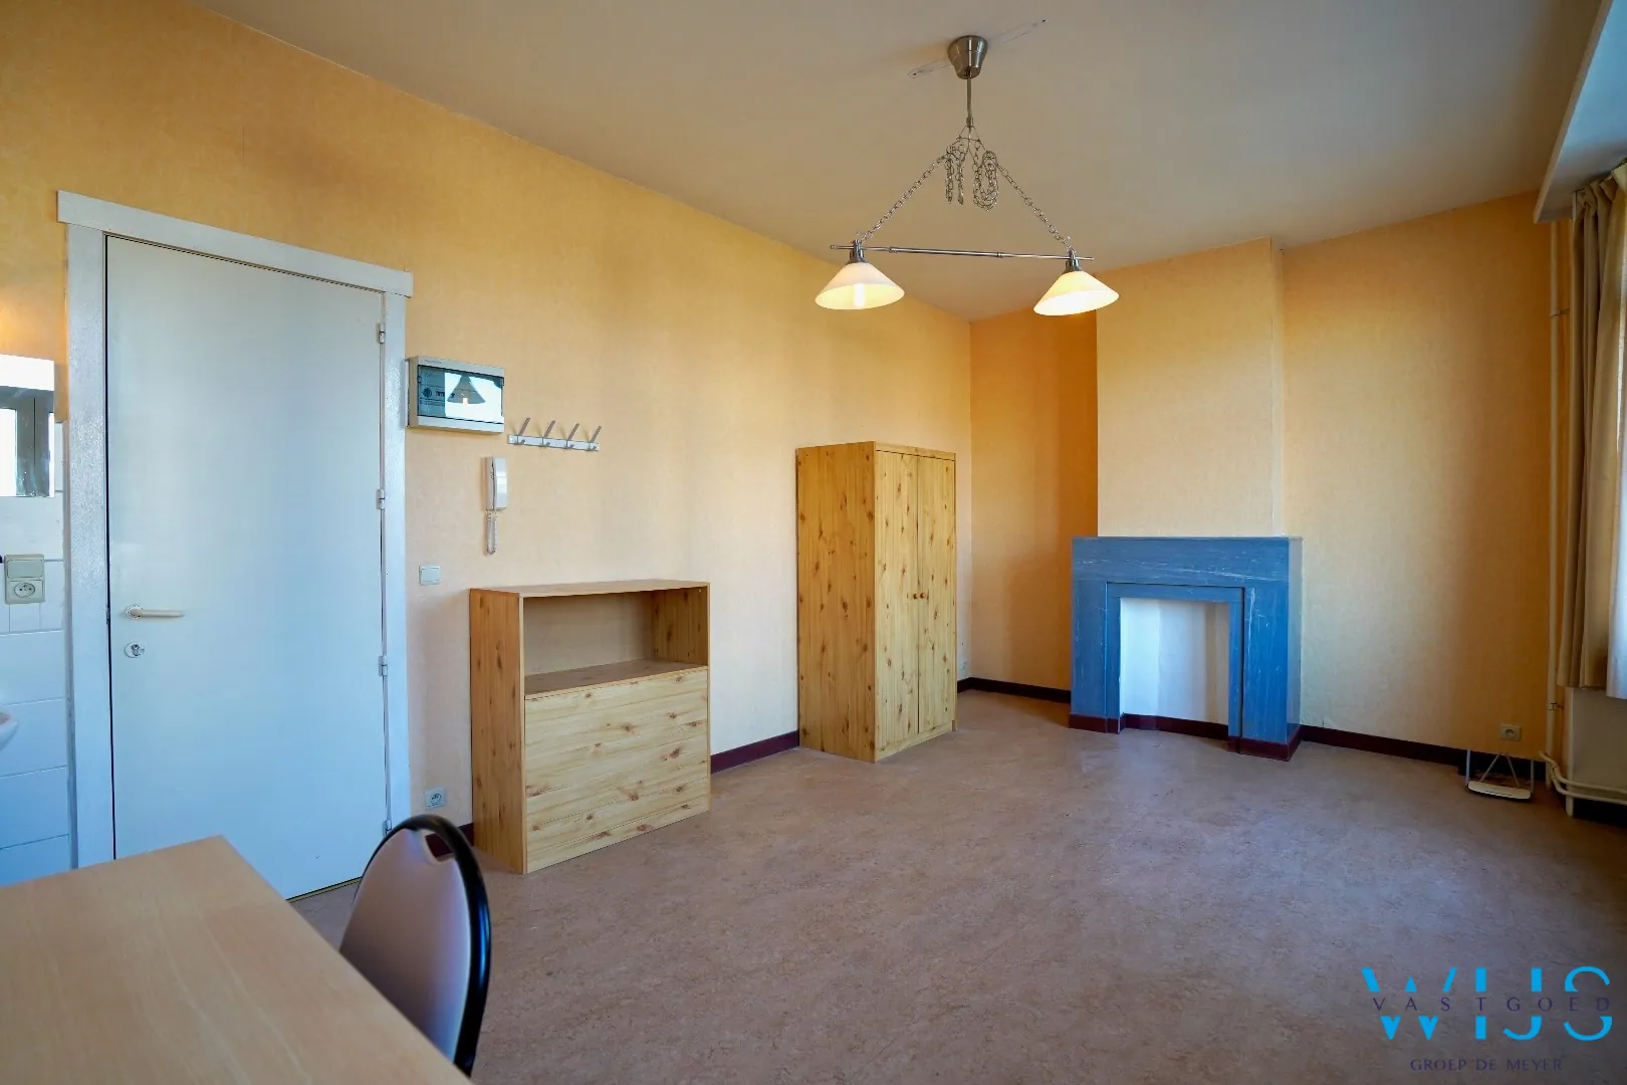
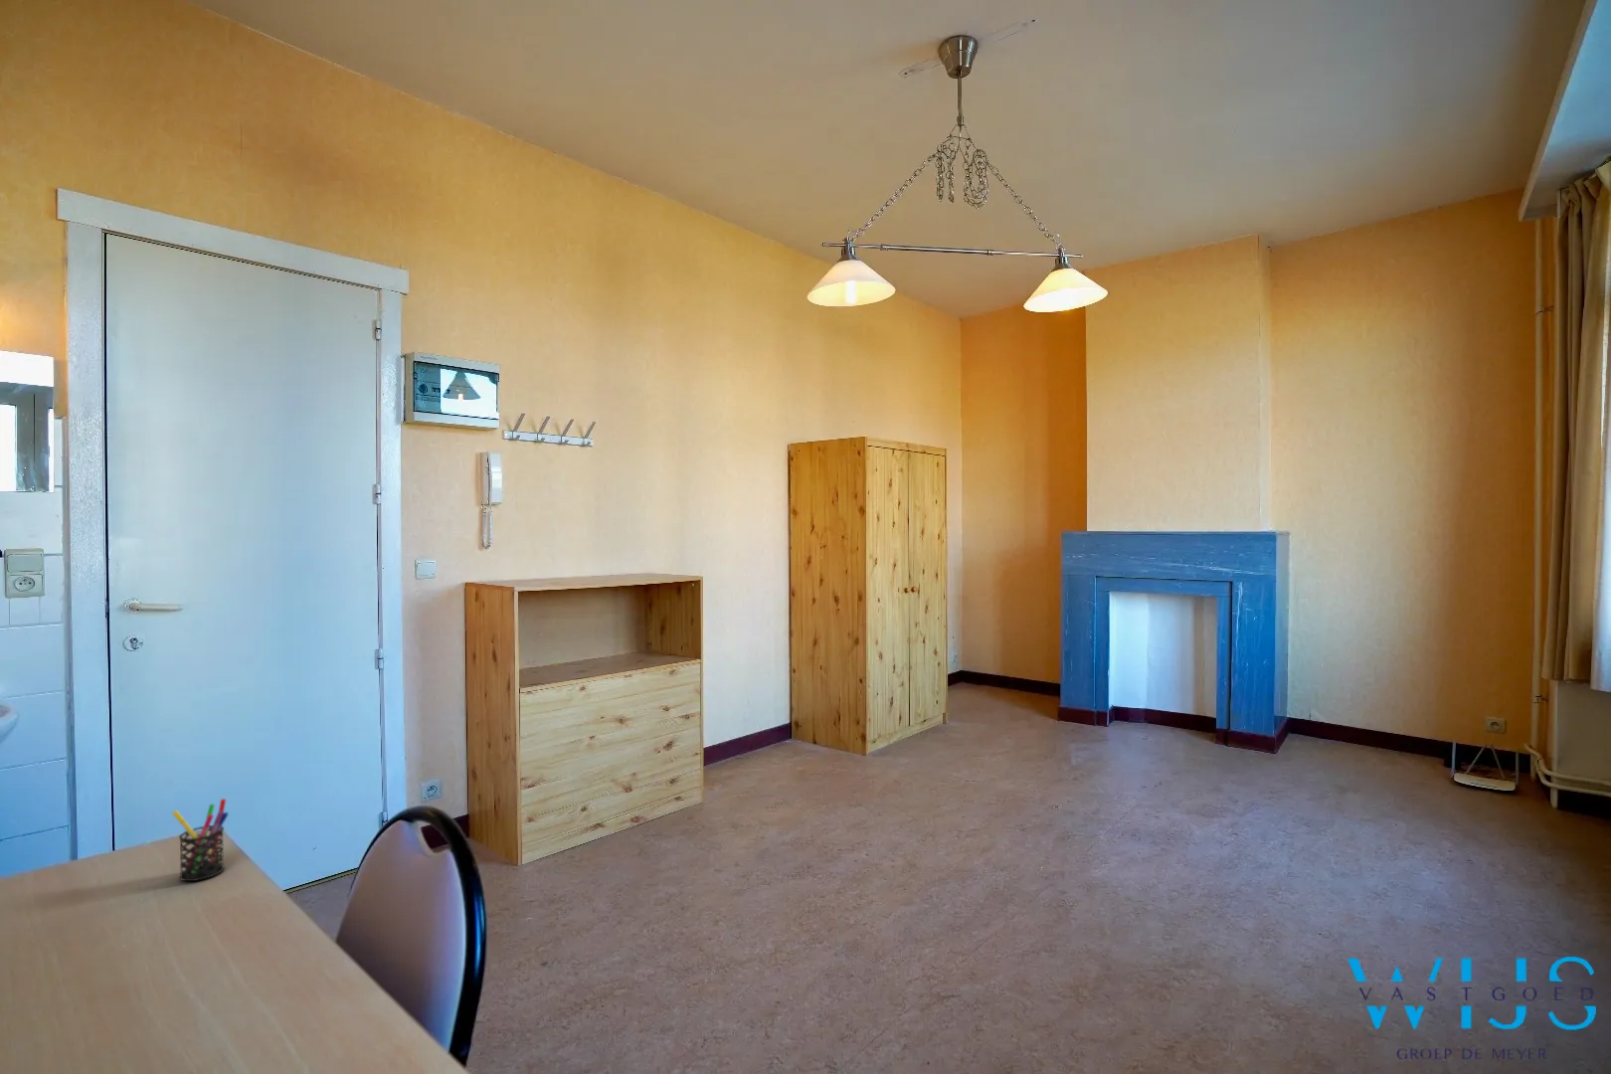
+ pen holder [171,797,230,882]
